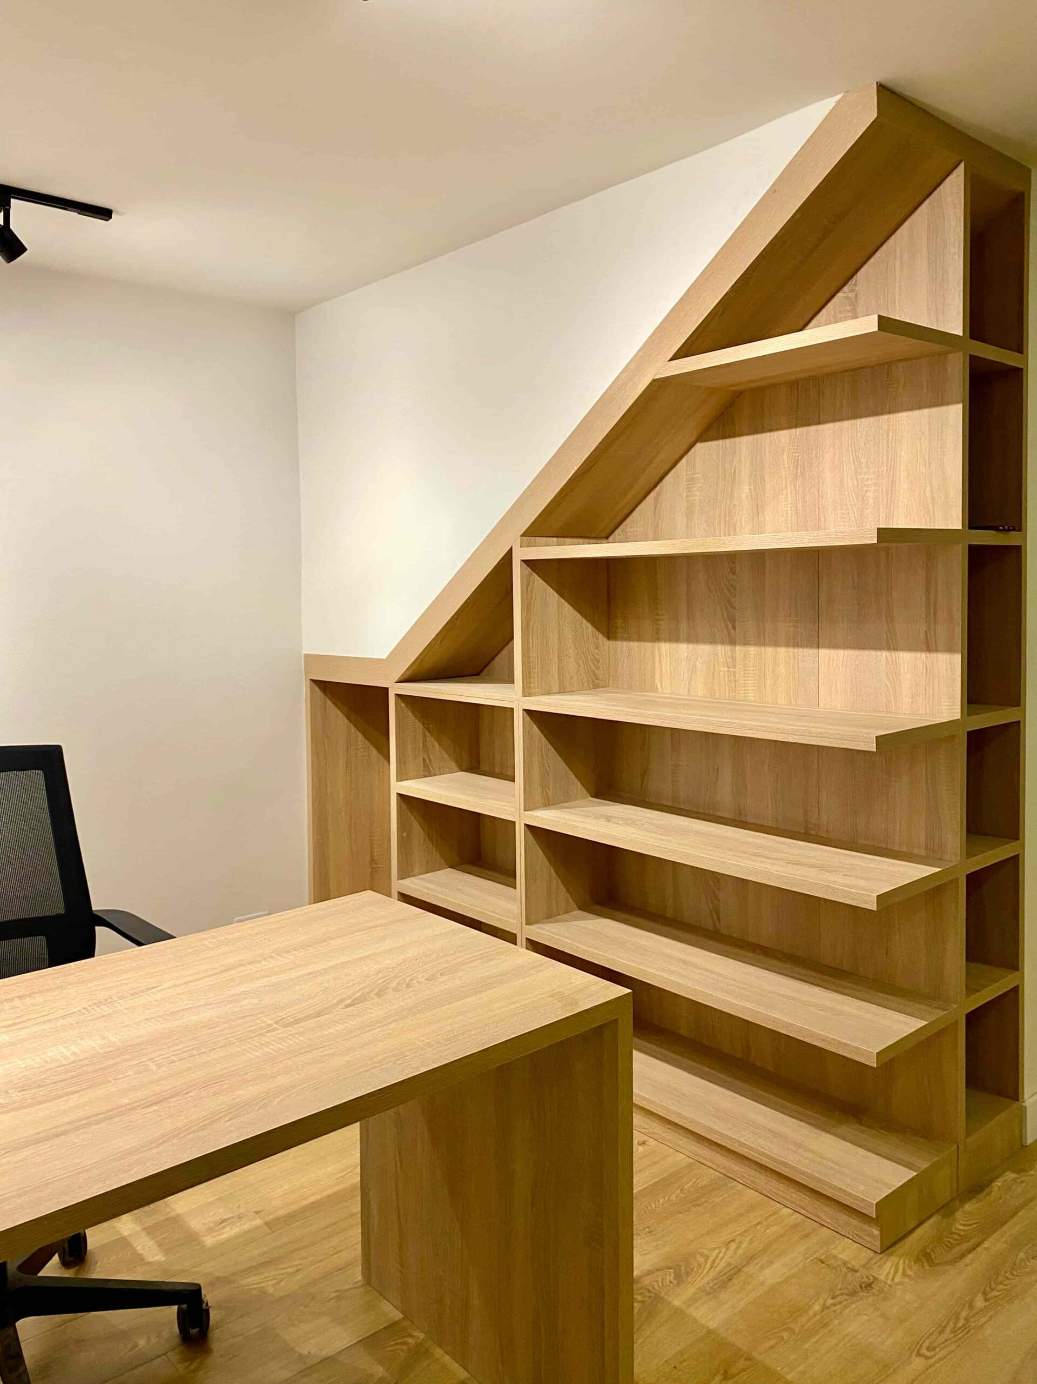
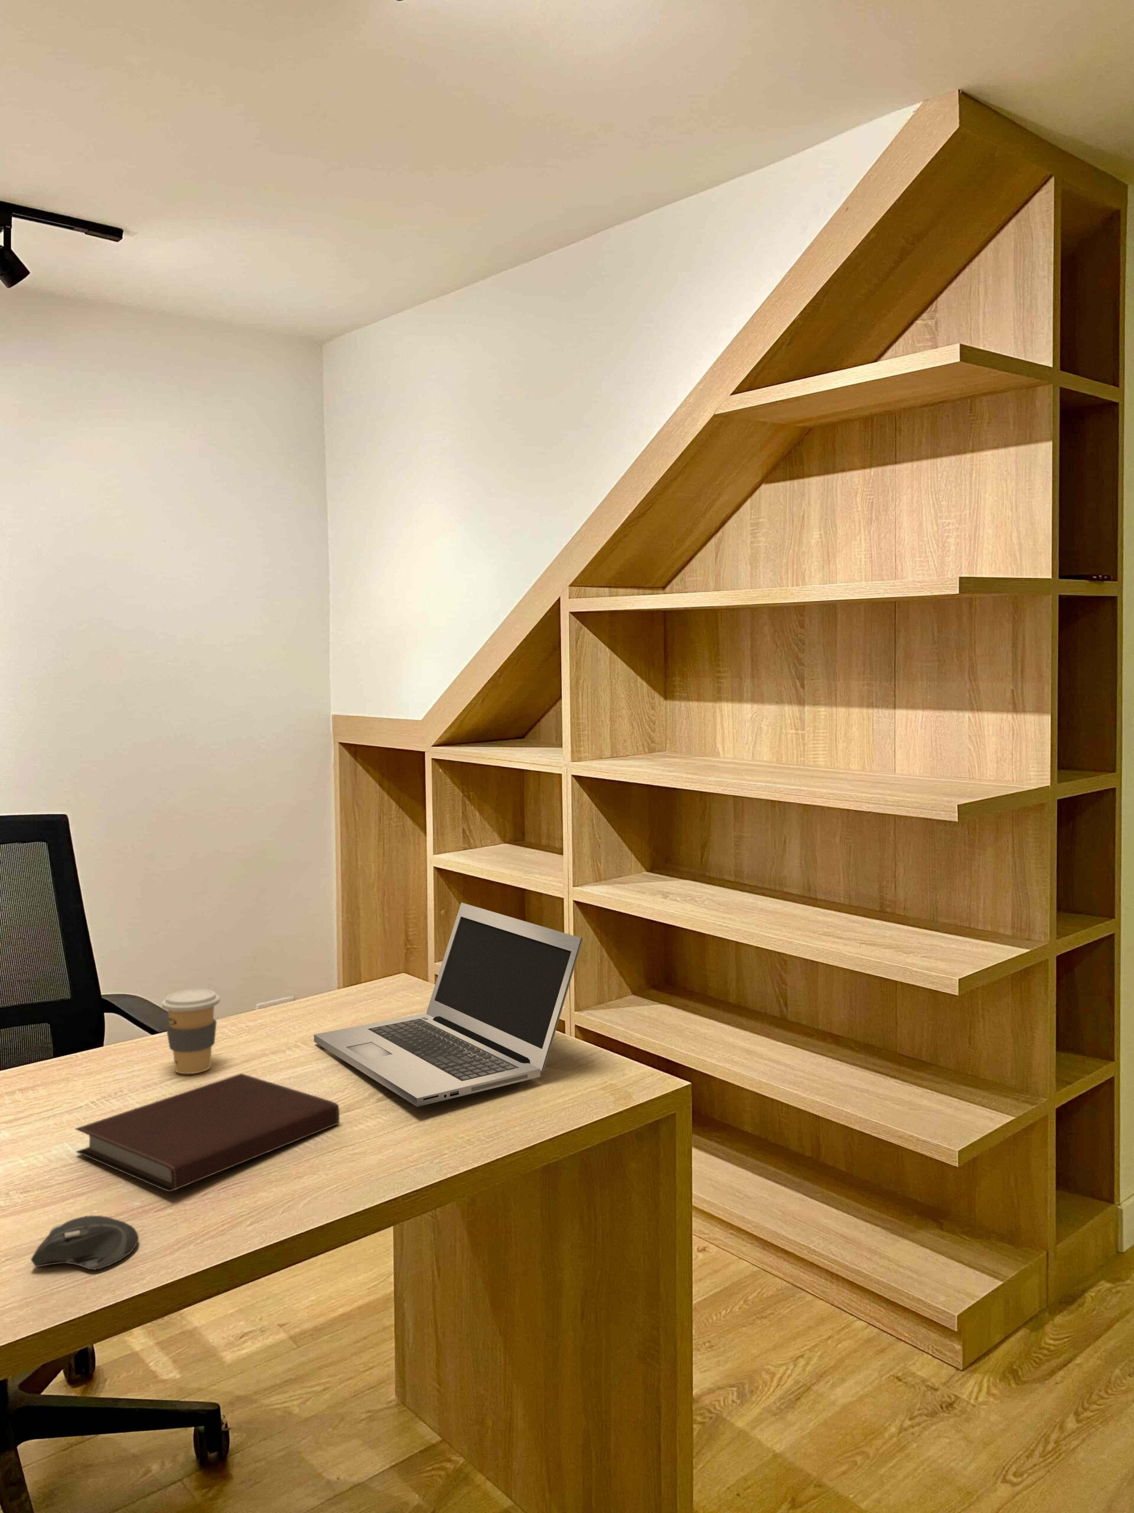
+ computer mouse [30,1215,139,1271]
+ laptop [313,902,584,1108]
+ coffee cup [161,989,220,1075]
+ notebook [74,1072,341,1193]
